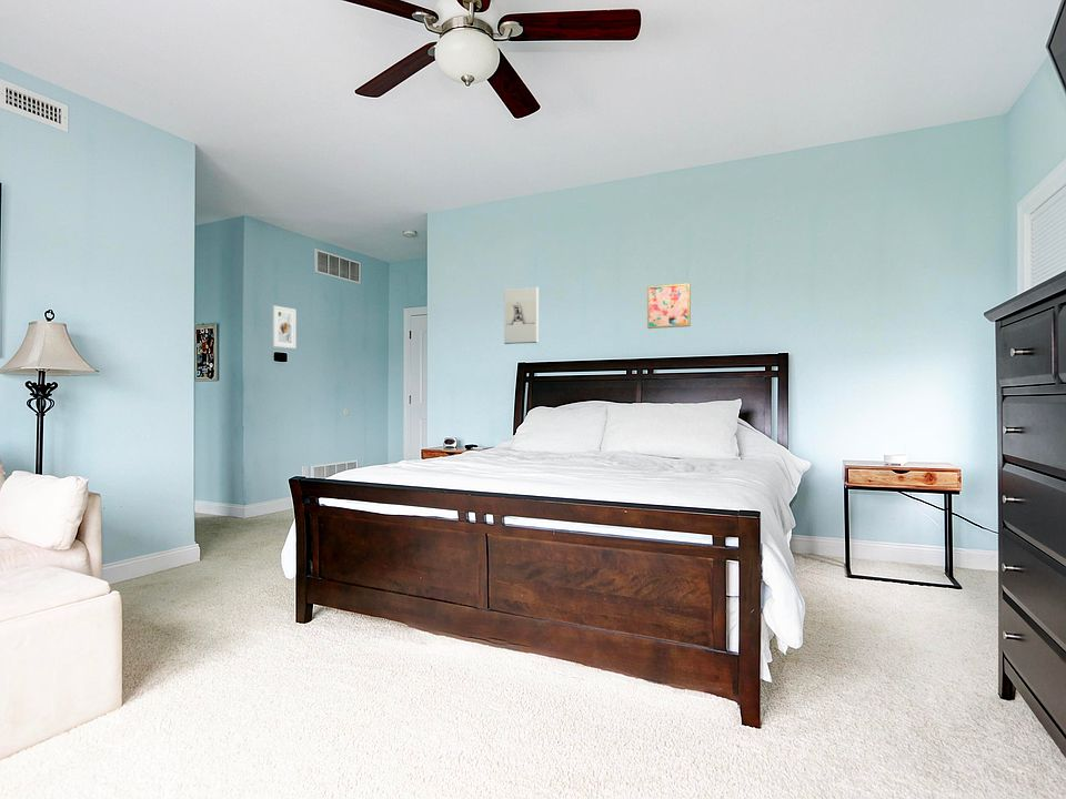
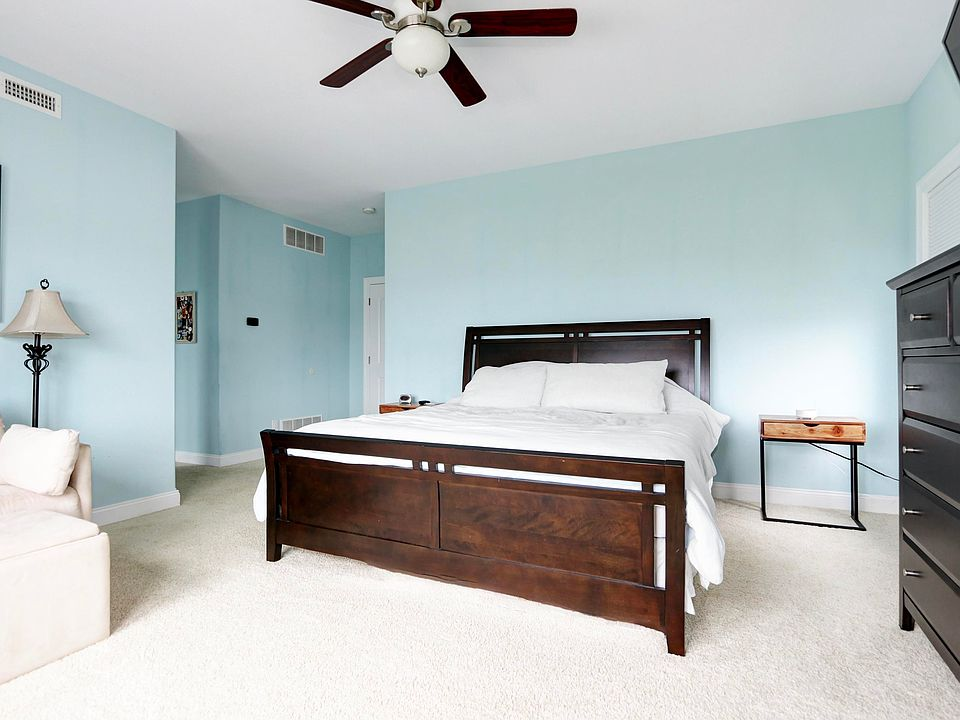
- wall art [646,282,692,330]
- wall sculpture [503,286,540,345]
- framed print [272,305,298,350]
